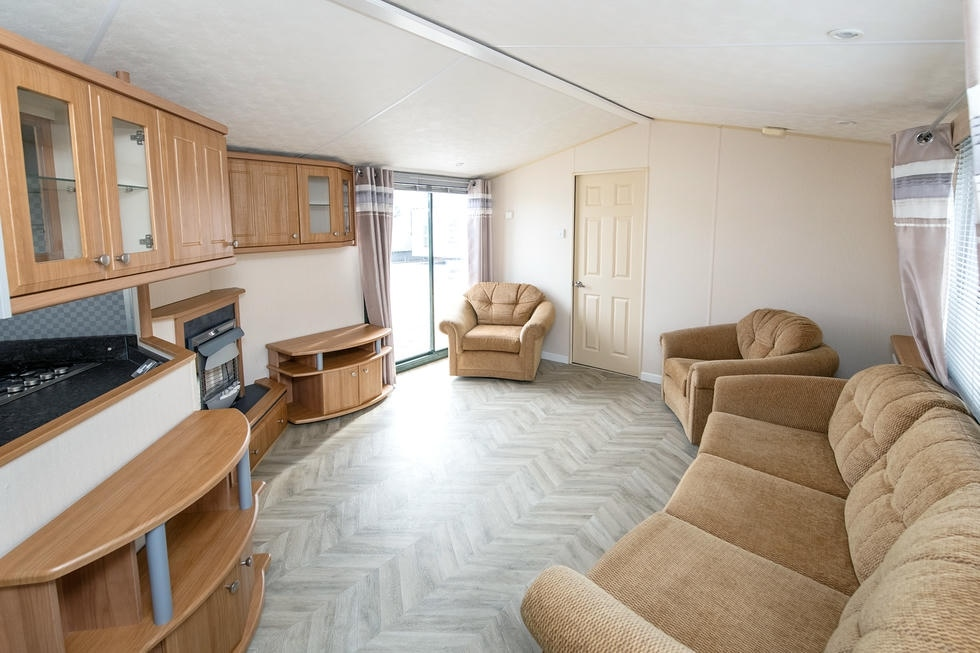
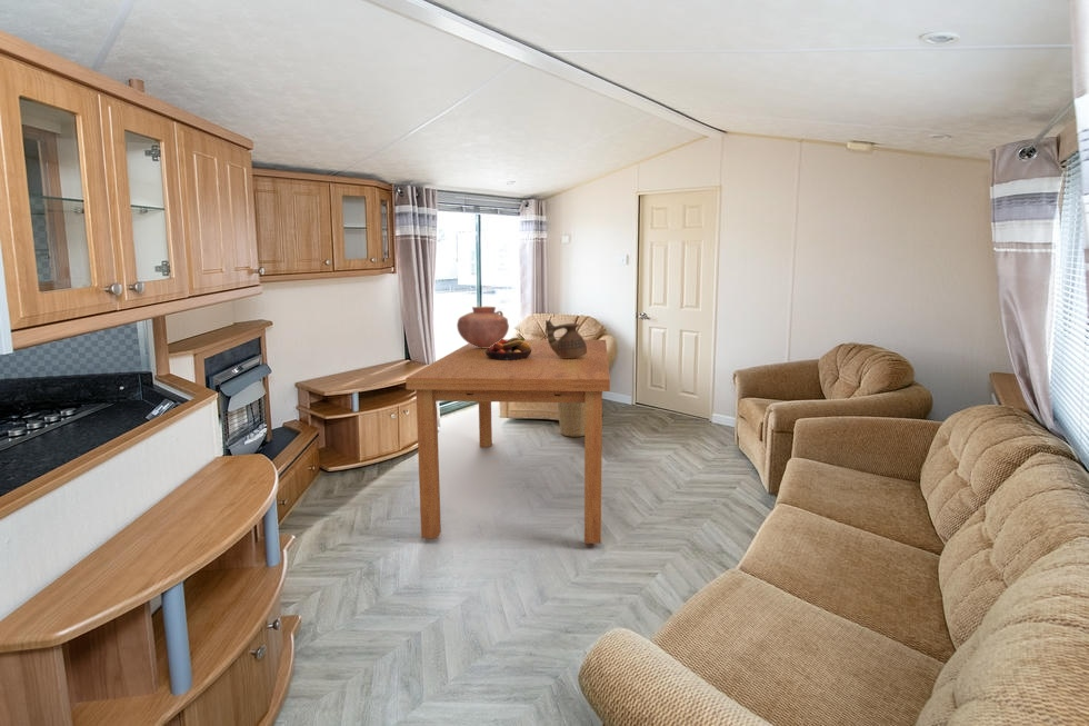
+ dining table [404,338,611,545]
+ ceramic jug [544,319,587,358]
+ vase [456,306,510,348]
+ fruit bowl [486,337,531,360]
+ basket [556,402,585,438]
